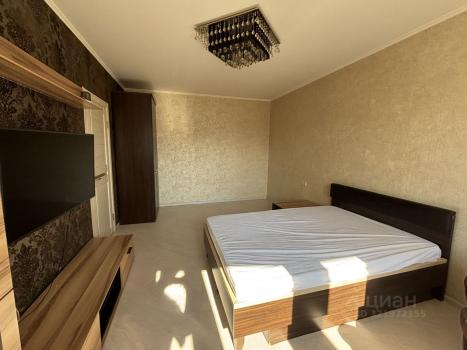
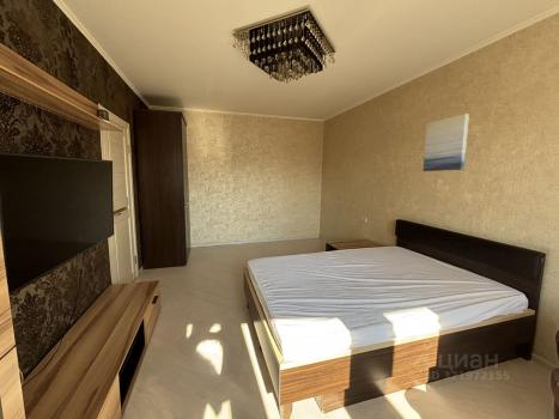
+ wall art [421,113,470,172]
